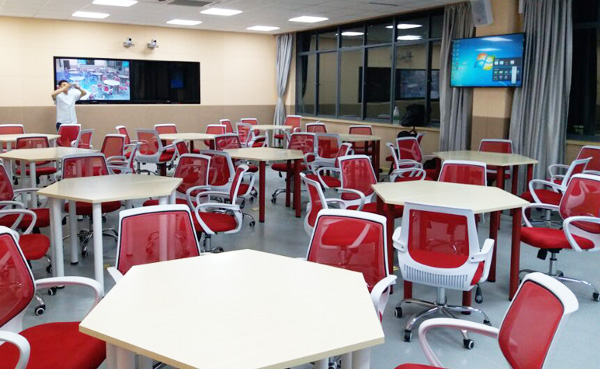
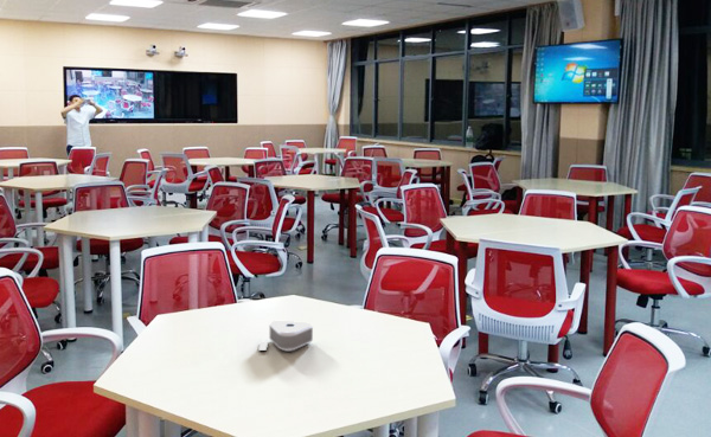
+ speaker [257,320,314,353]
